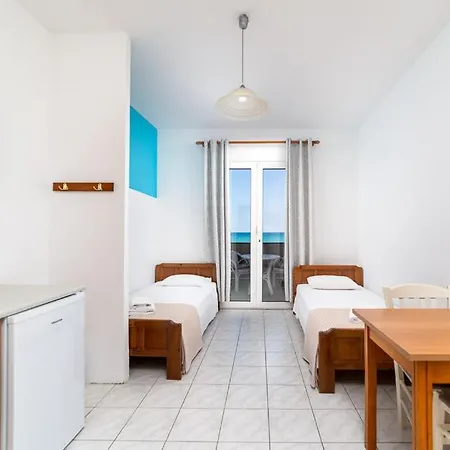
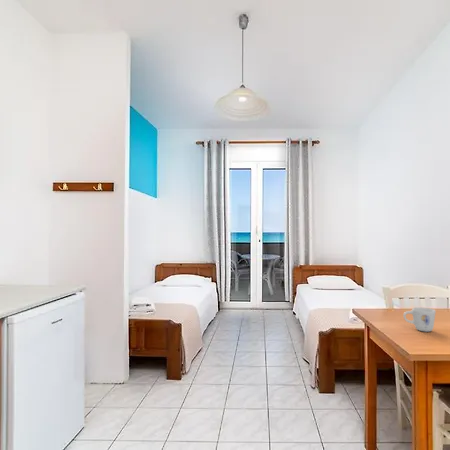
+ mug [403,306,437,333]
